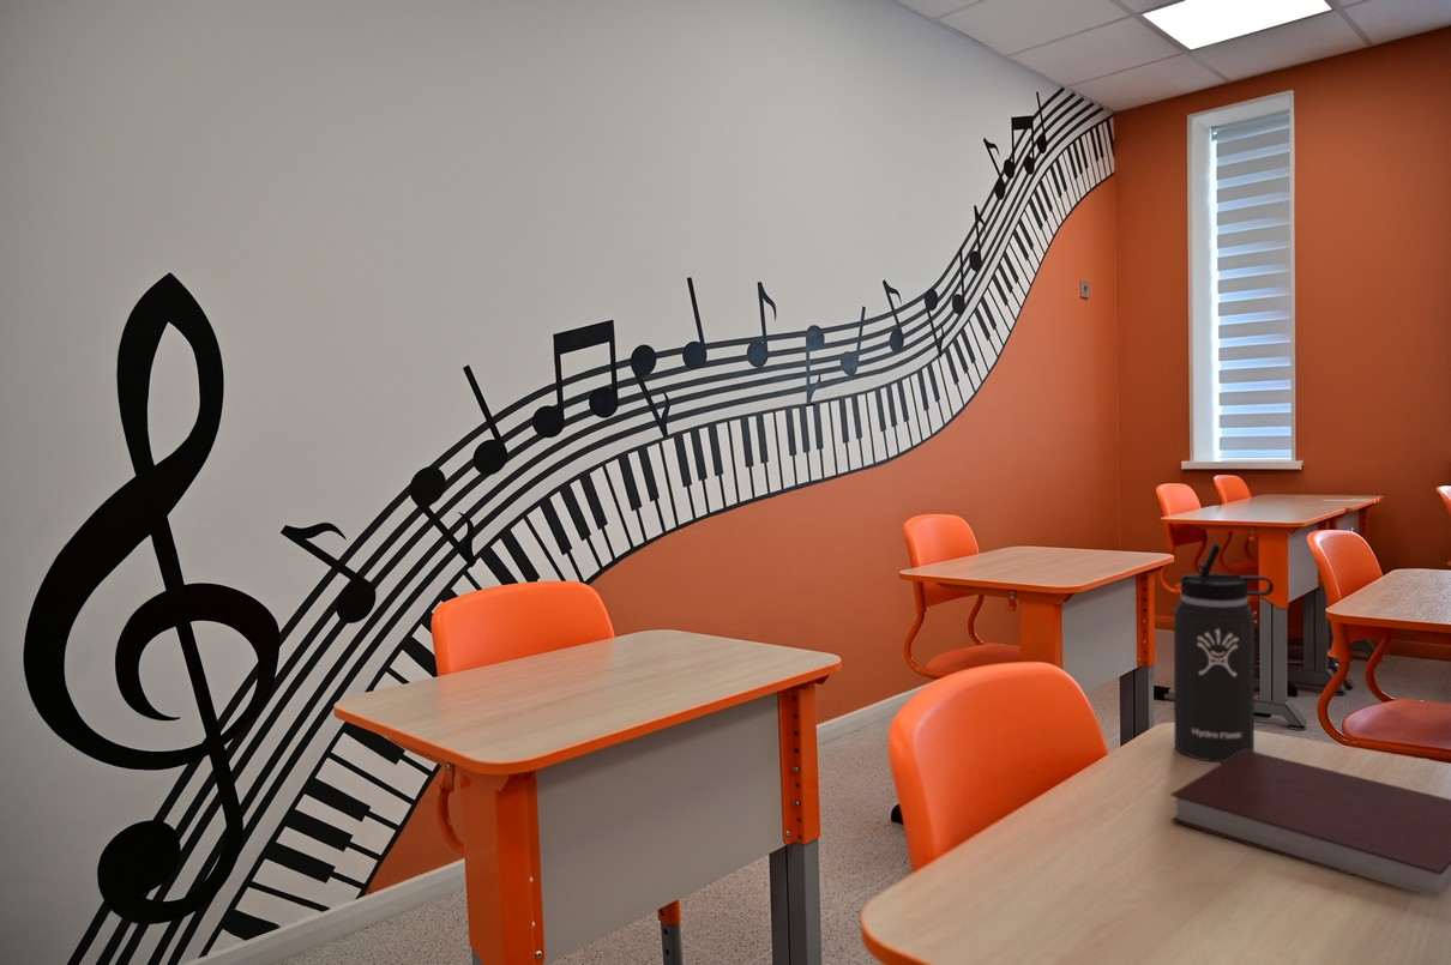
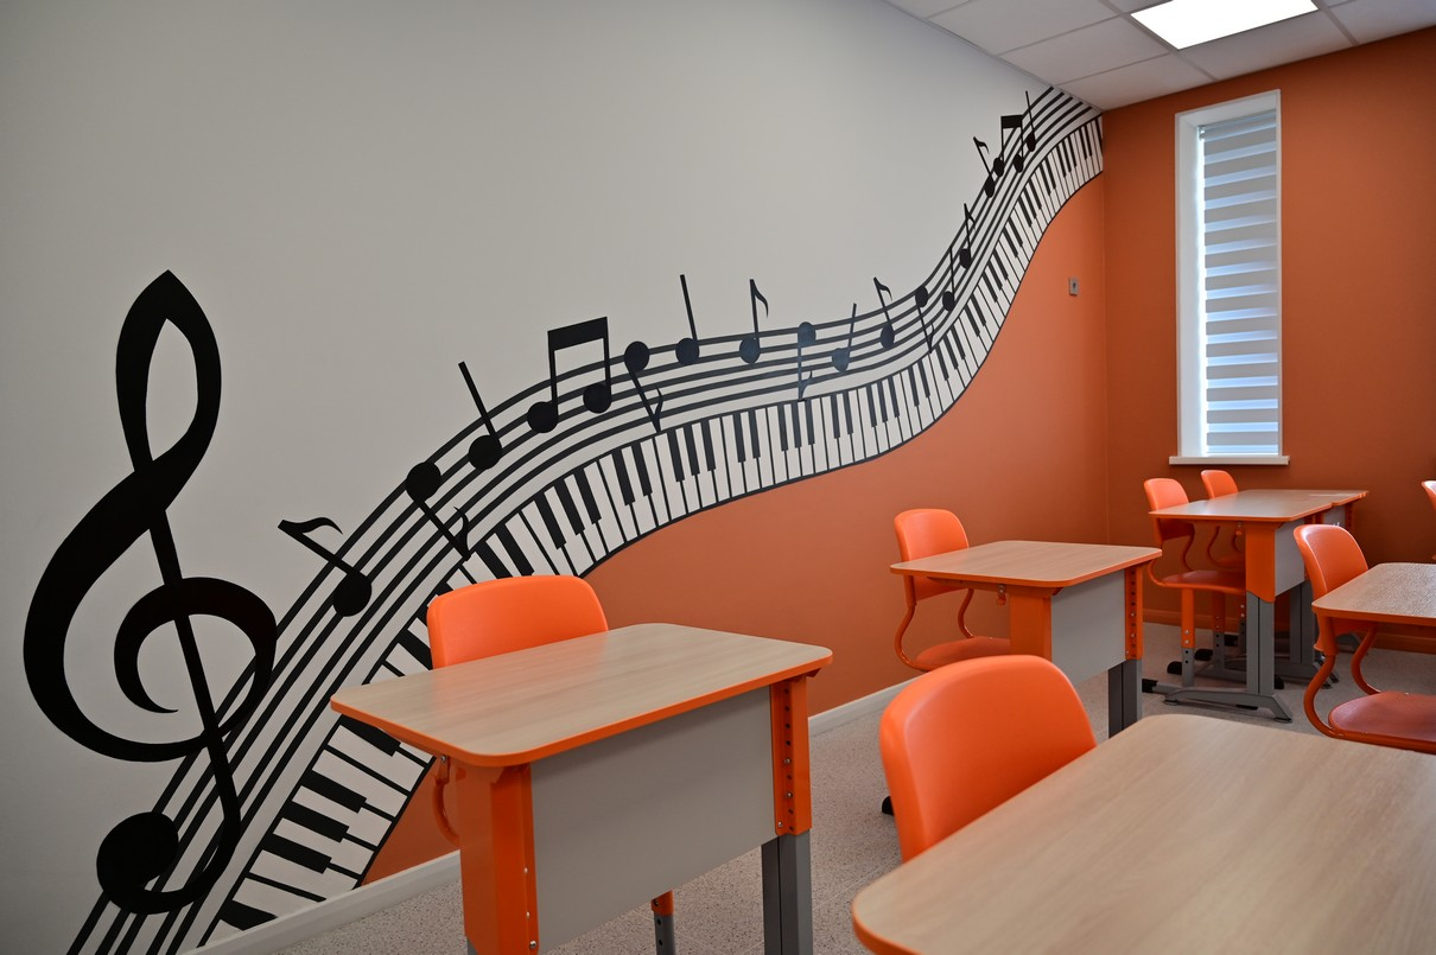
- thermos bottle [1173,543,1275,764]
- notebook [1169,750,1451,899]
